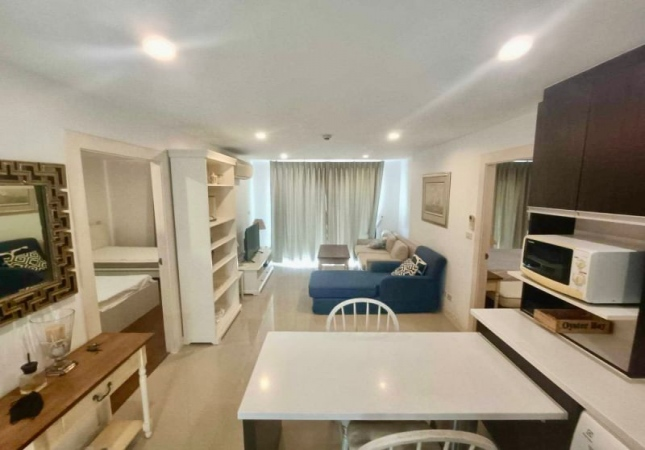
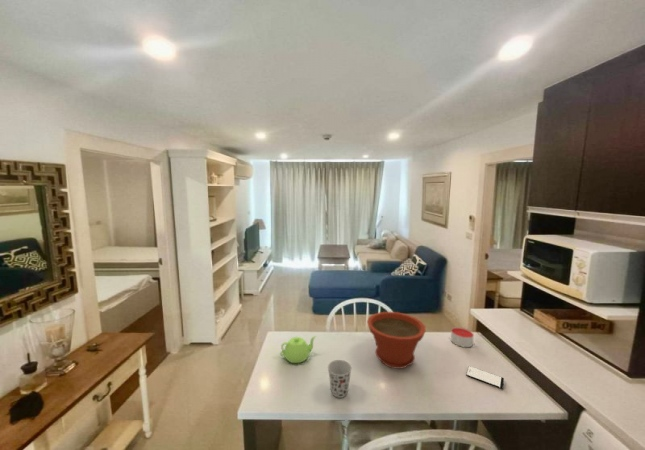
+ cup [327,359,353,399]
+ plant pot [366,311,427,370]
+ candle [450,326,475,348]
+ smartphone [465,365,505,390]
+ teapot [279,335,317,364]
